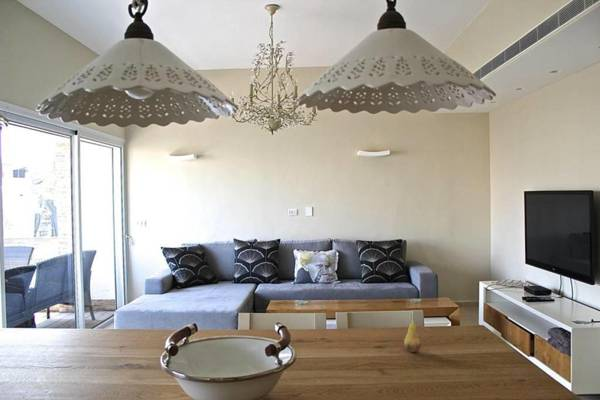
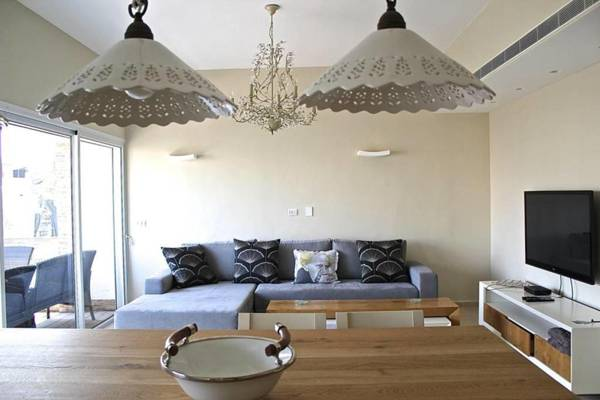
- fruit [403,313,422,353]
